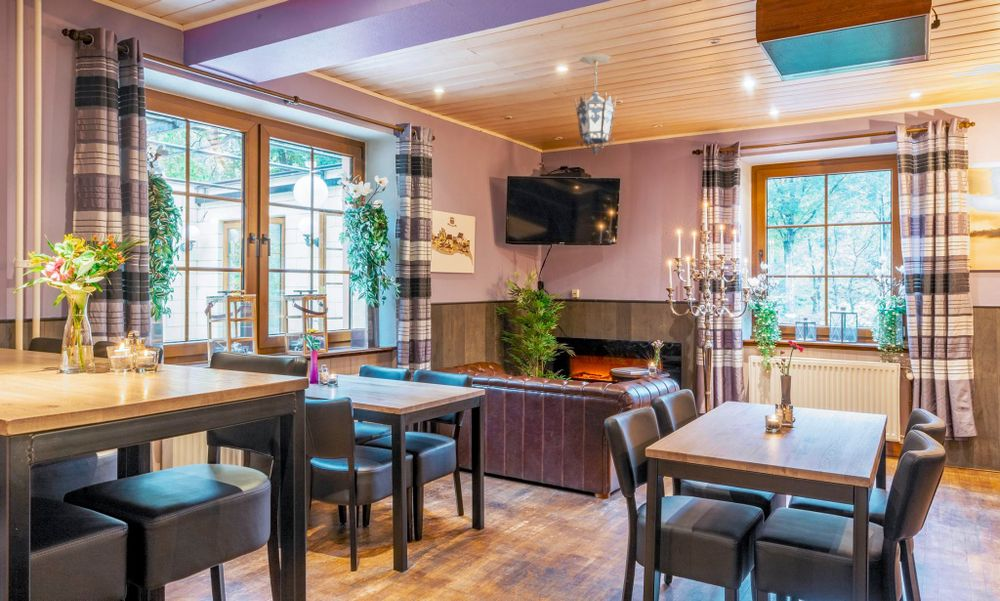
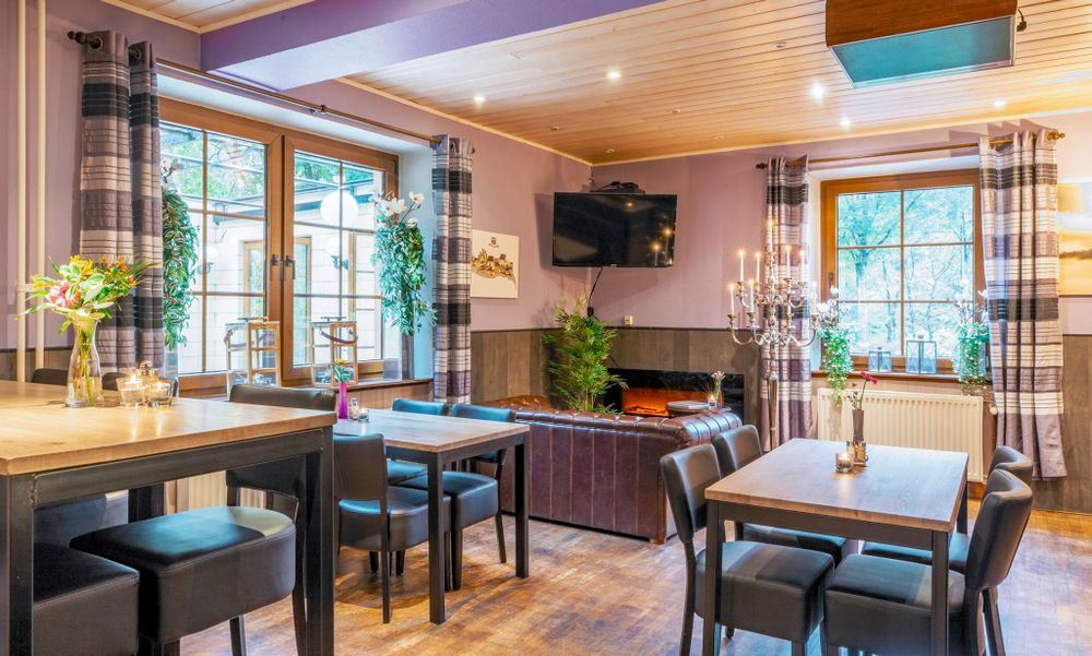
- hanging lantern [573,52,618,157]
